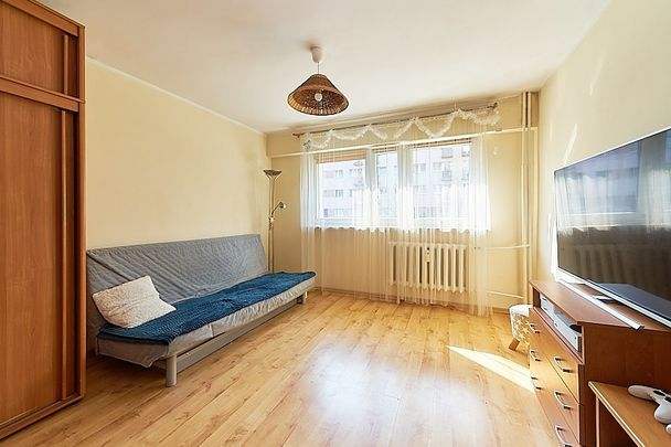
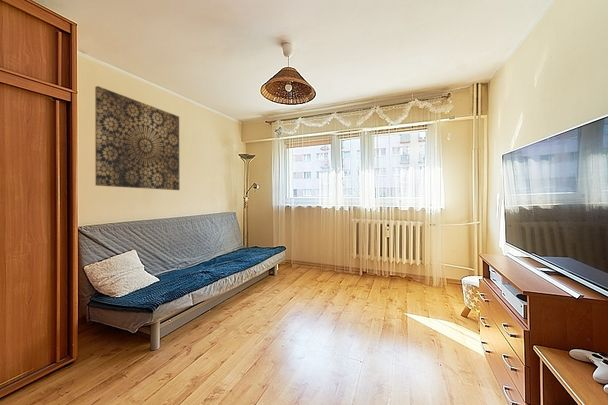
+ wall art [94,85,180,191]
